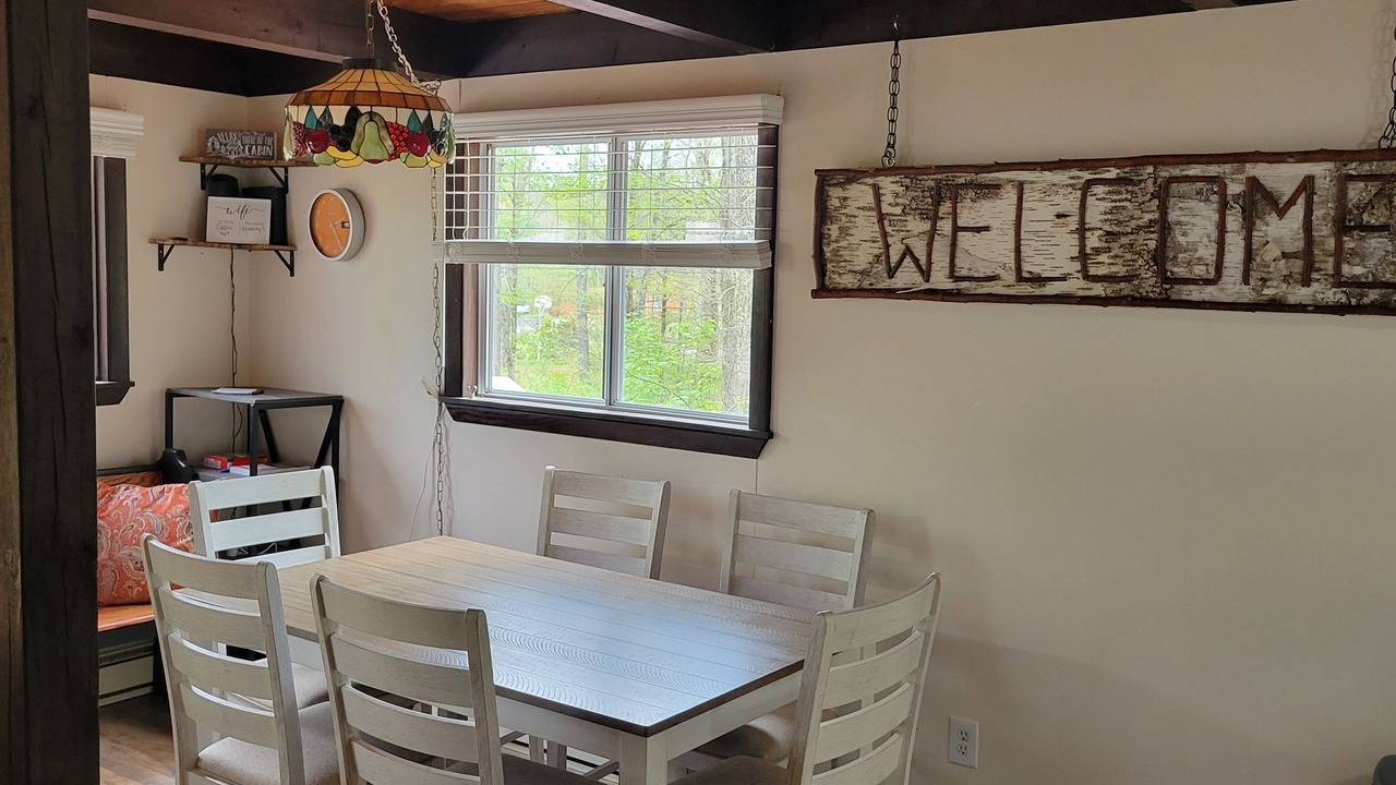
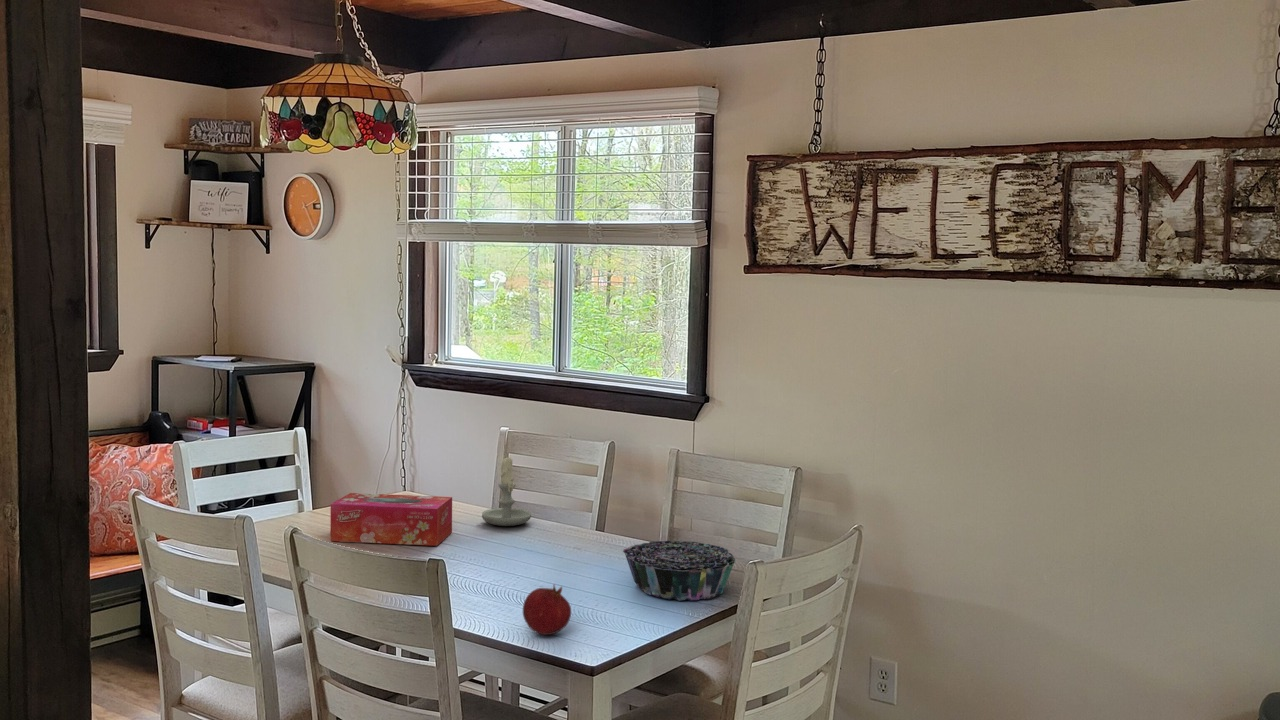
+ tissue box [330,492,453,547]
+ fruit [522,583,572,636]
+ candle [481,454,532,527]
+ decorative bowl [622,540,737,602]
